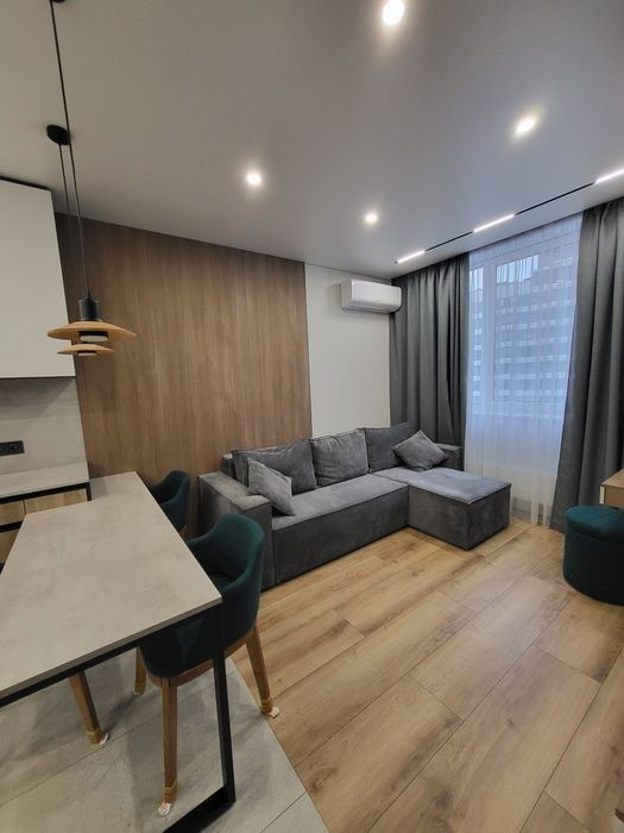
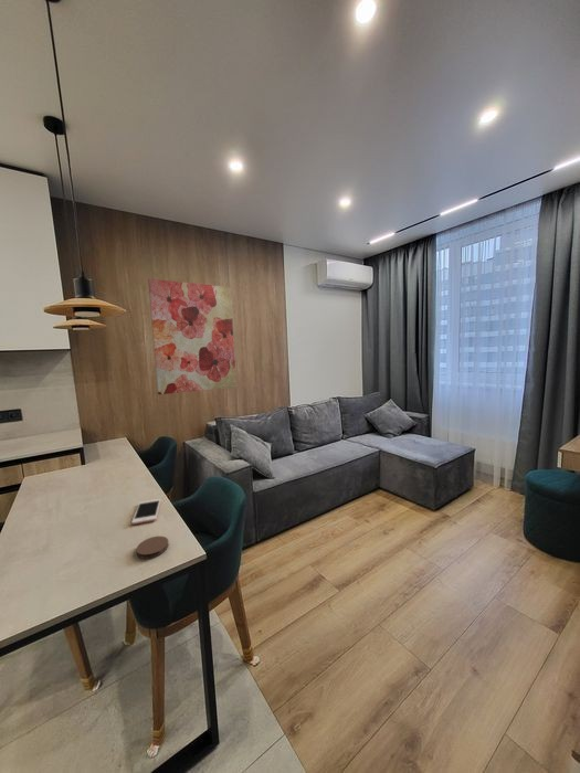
+ coaster [135,536,170,560]
+ wall art [147,278,238,395]
+ cell phone [130,498,162,526]
